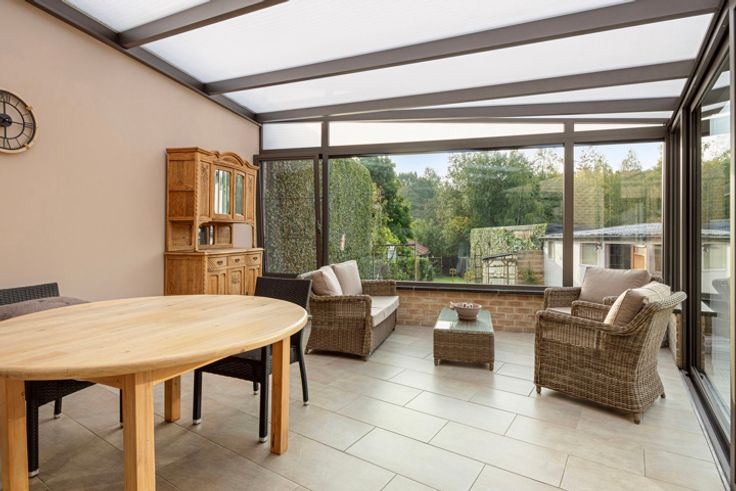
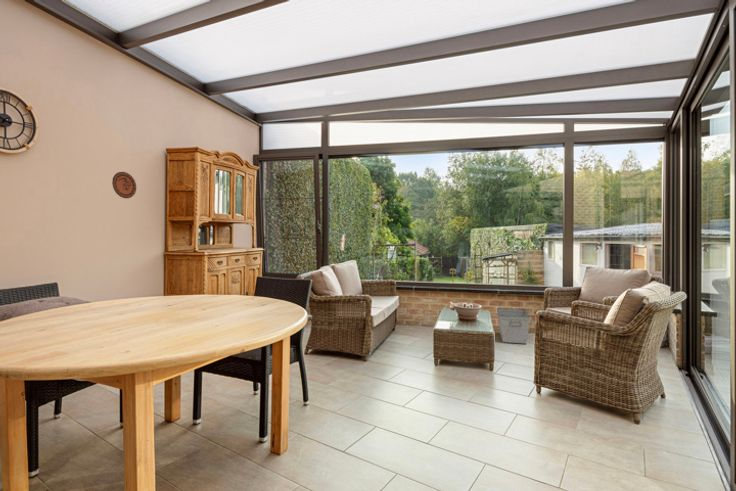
+ decorative plate [111,171,137,199]
+ storage bin [496,307,531,345]
